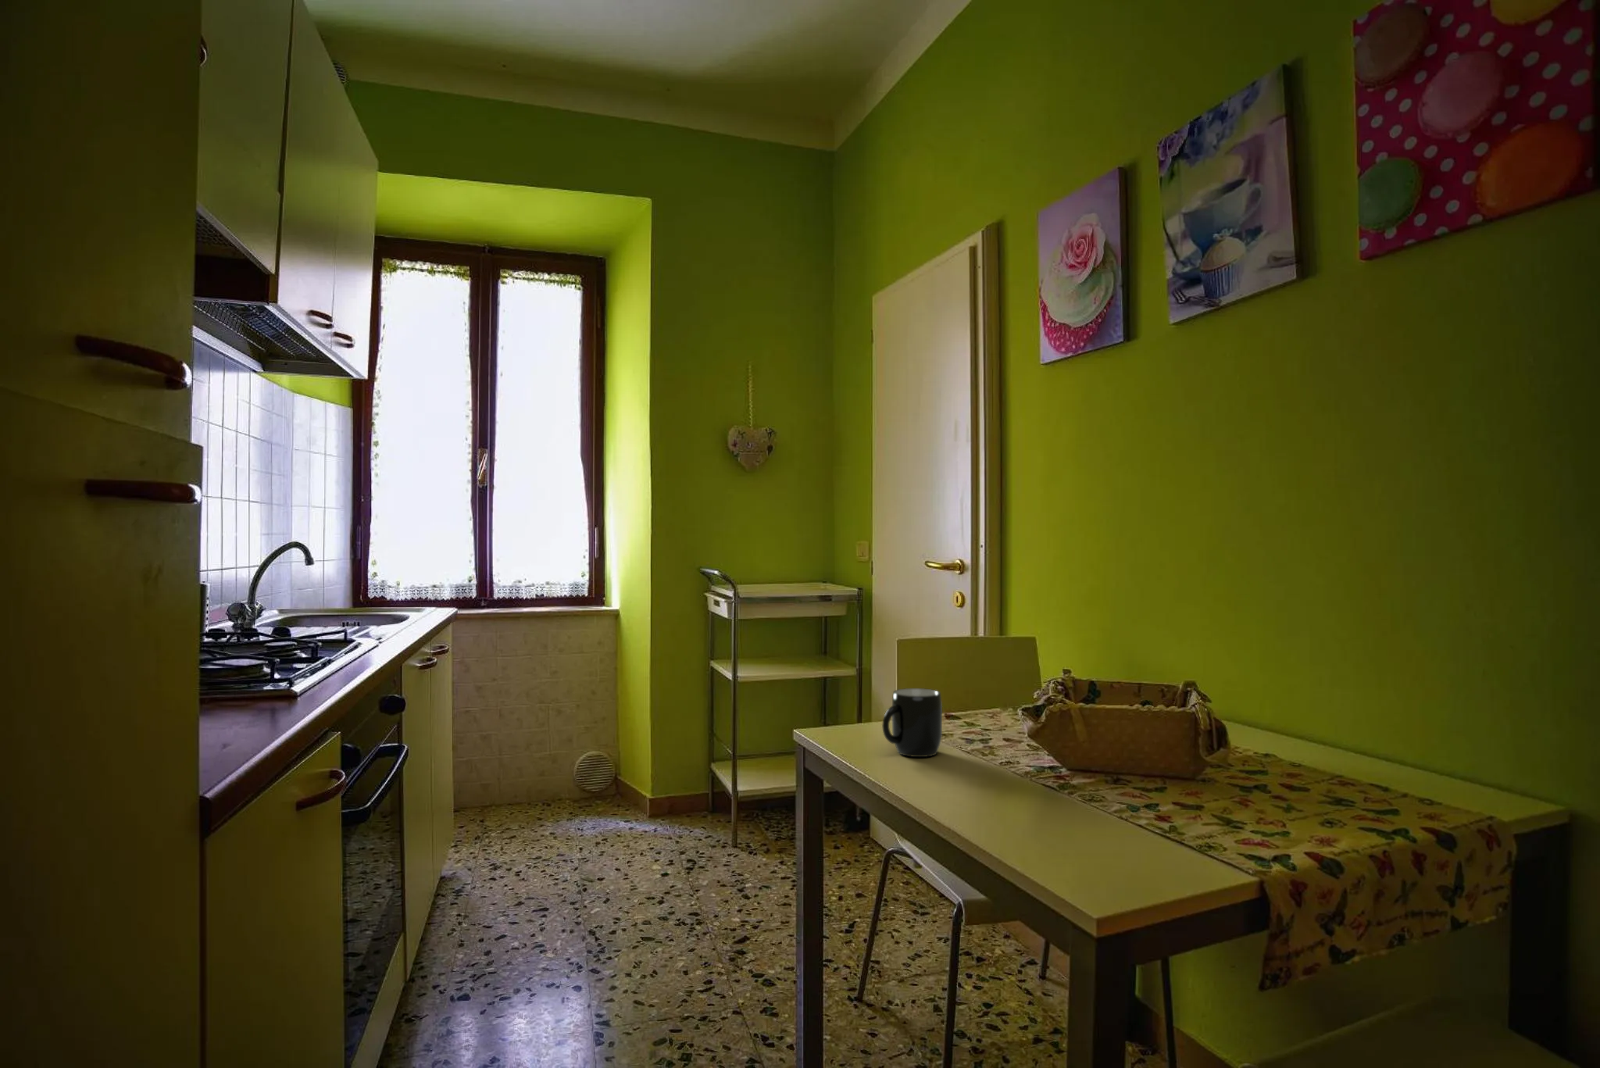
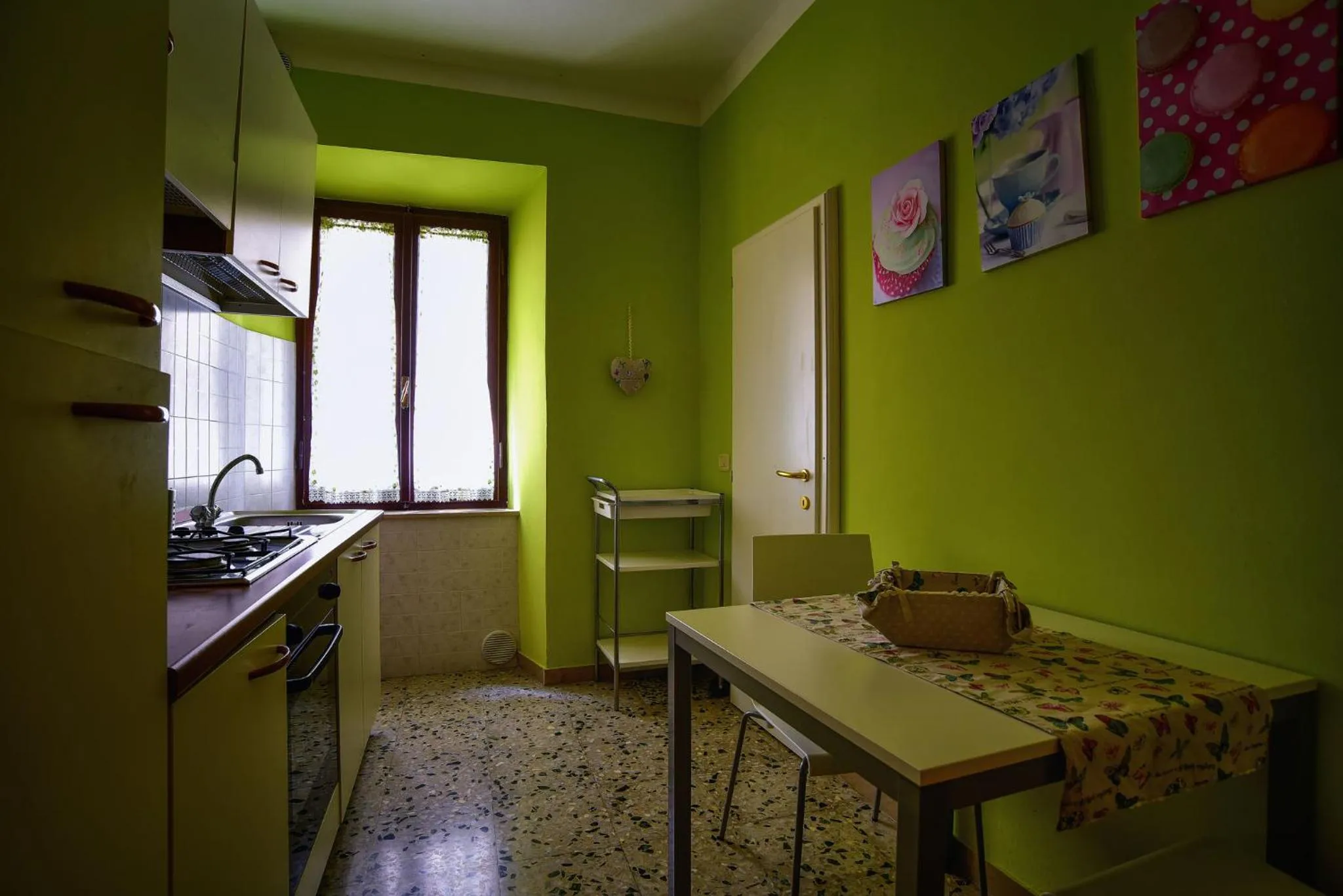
- mug [882,688,944,758]
